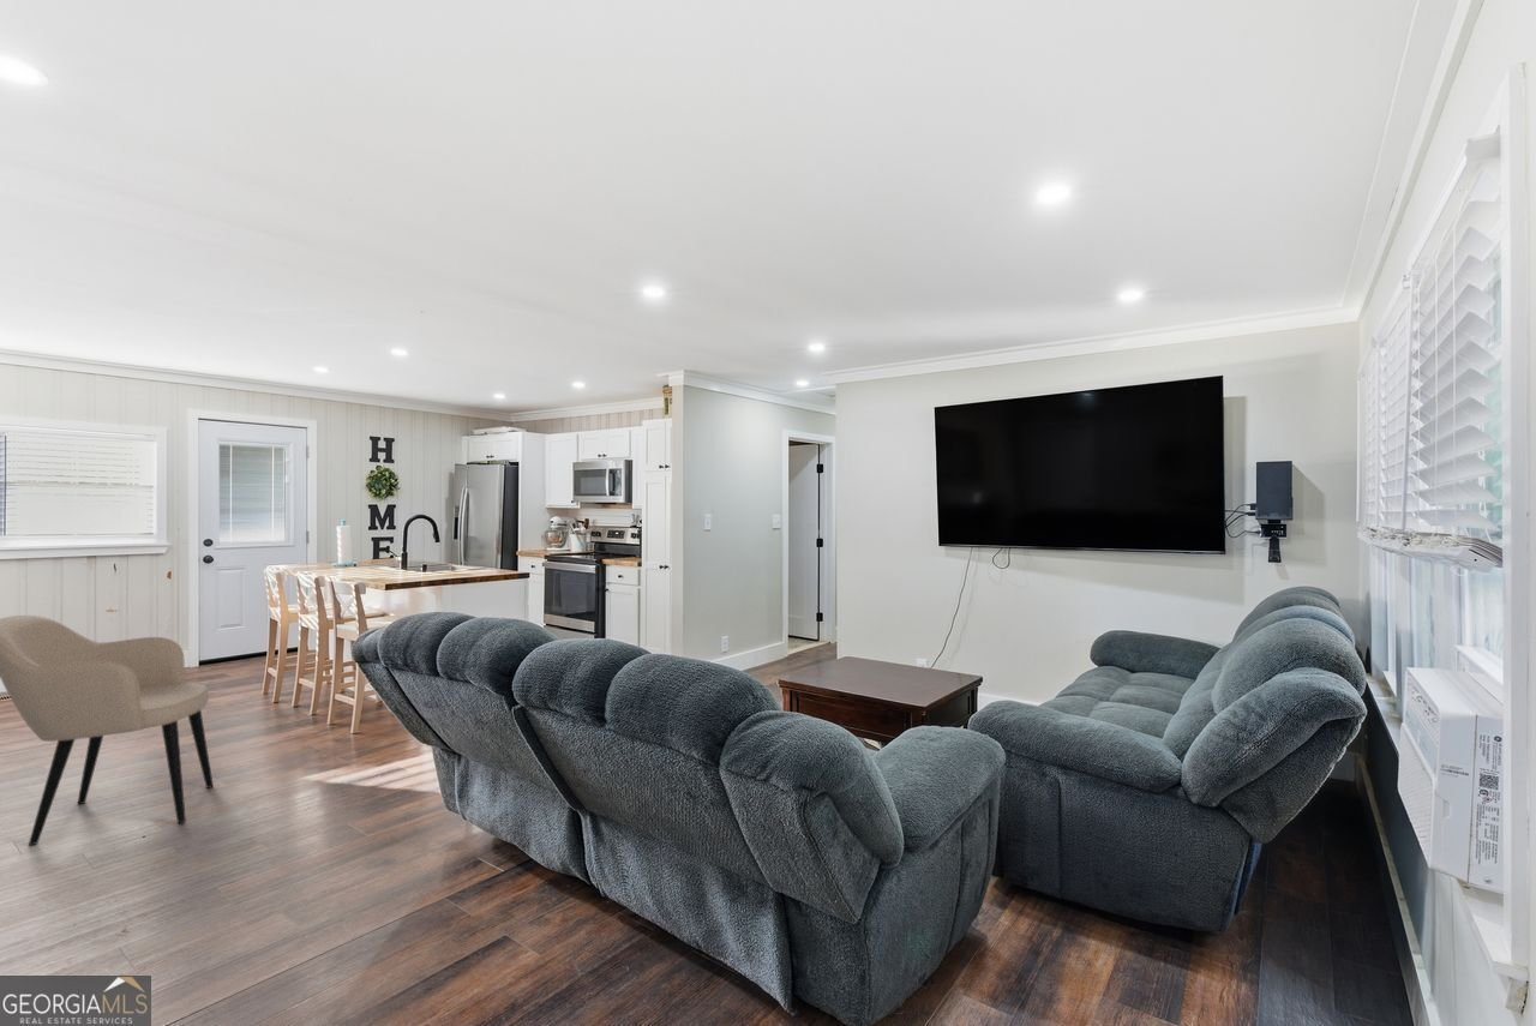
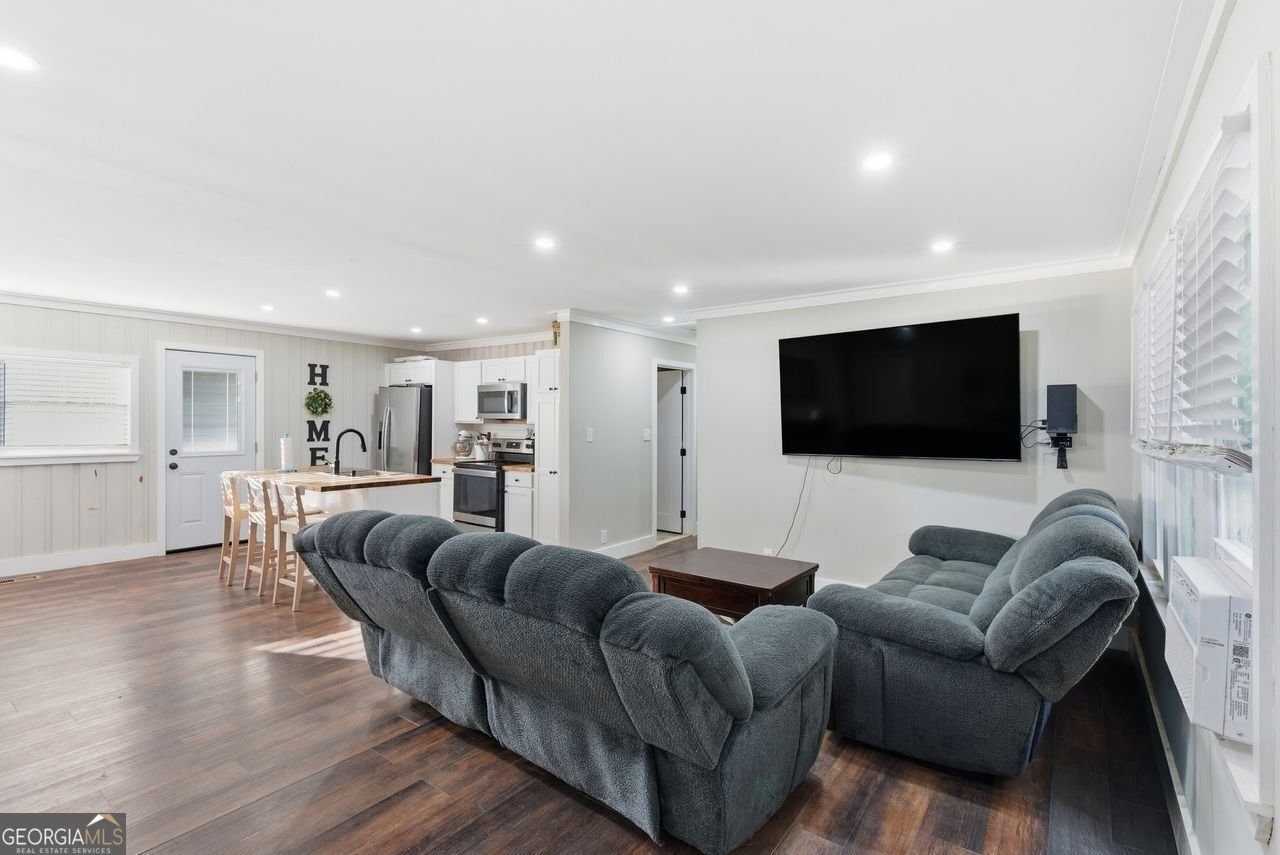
- armchair [0,614,215,847]
